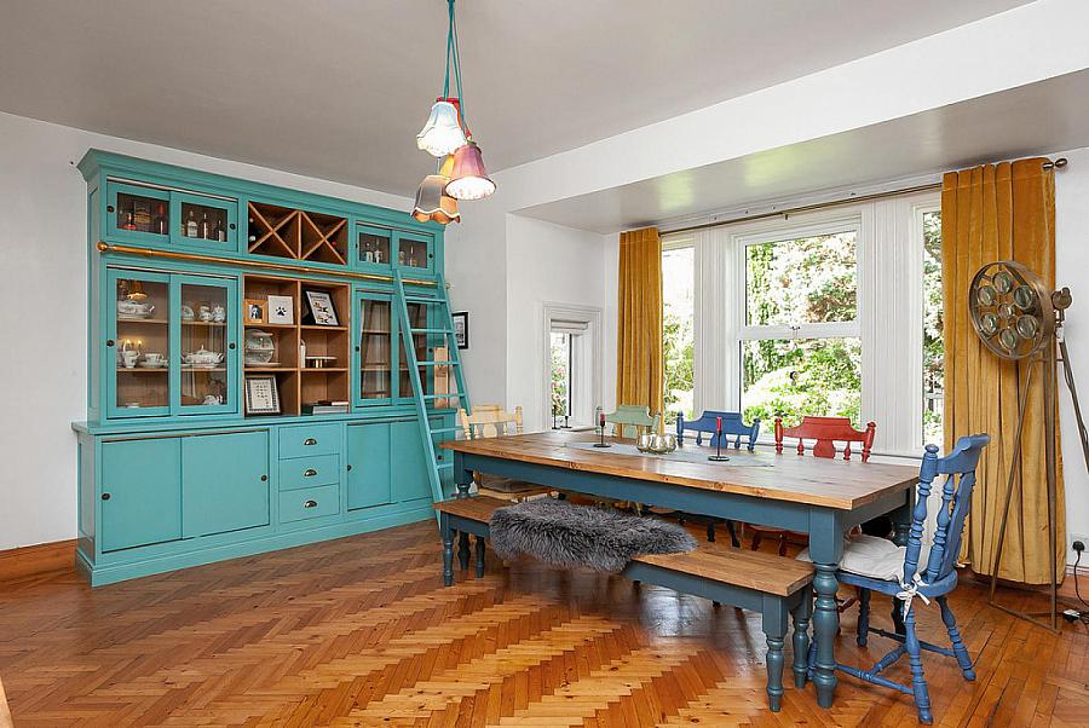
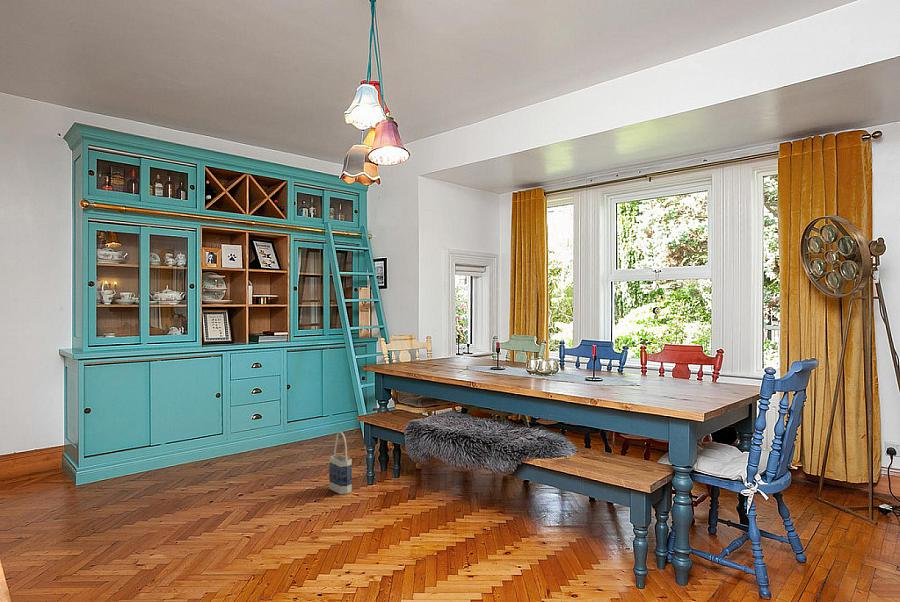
+ bag [328,431,353,495]
